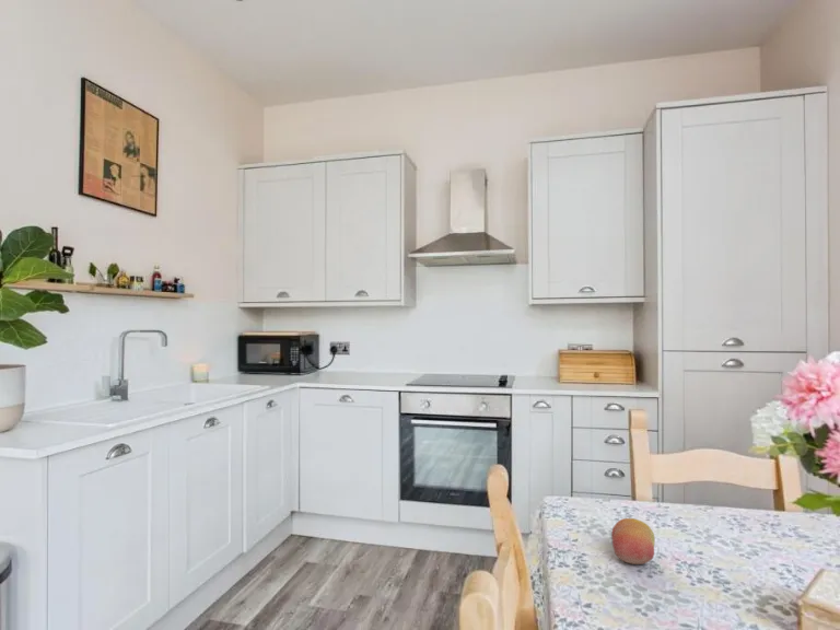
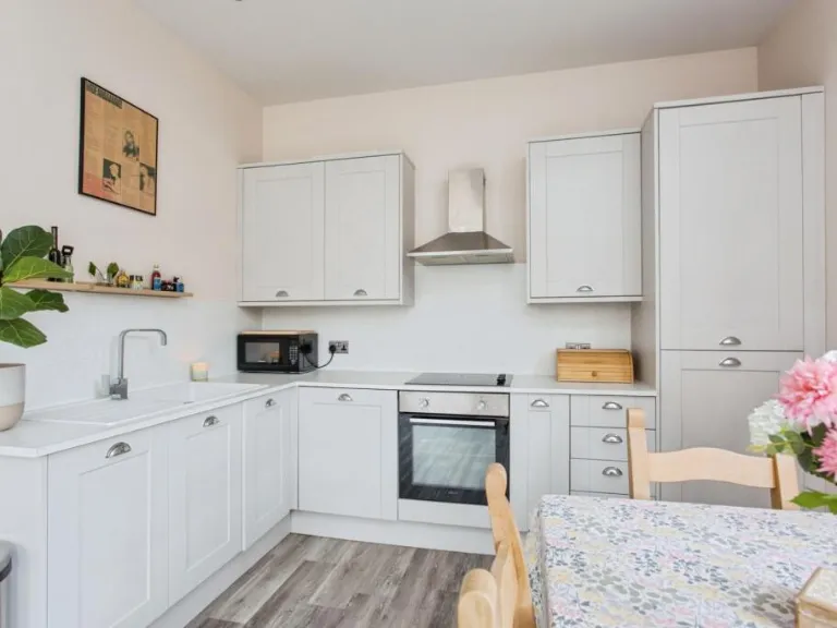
- fruit [610,517,656,565]
